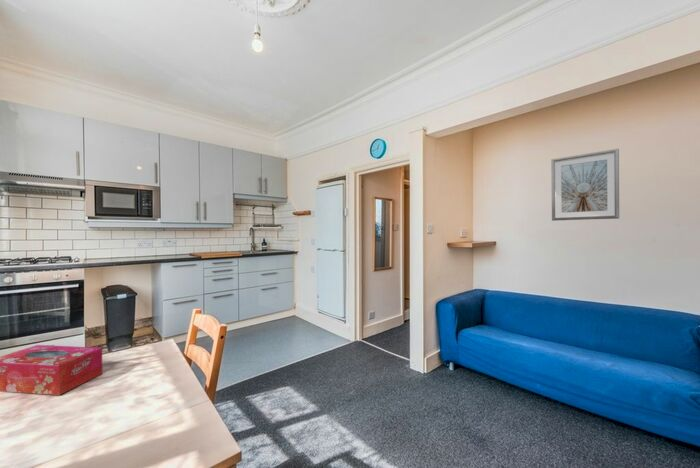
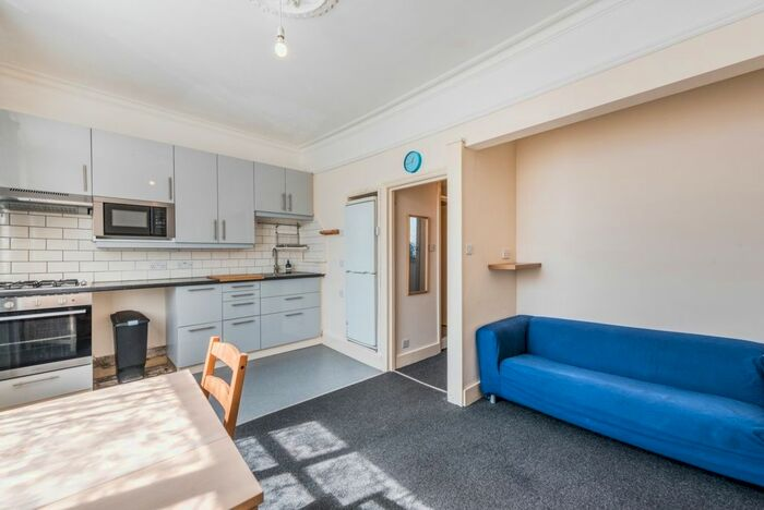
- tissue box [0,344,103,396]
- picture frame [550,148,620,222]
